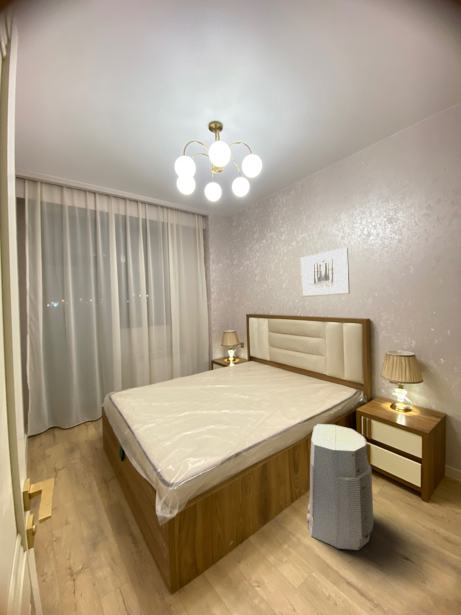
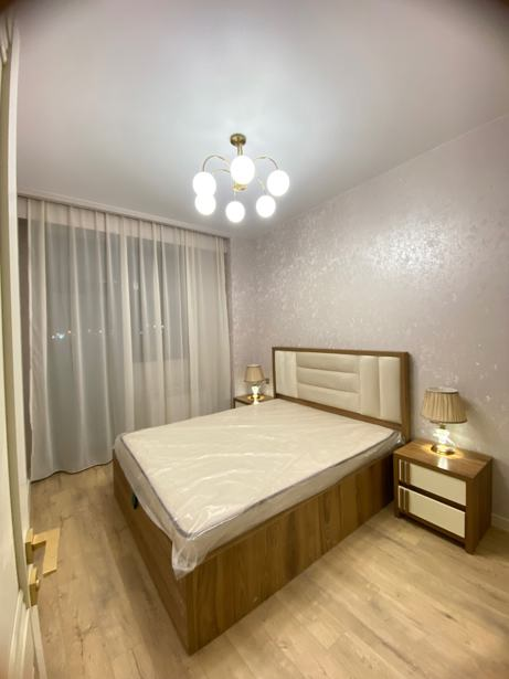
- air purifier [306,423,375,551]
- wall art [300,246,351,298]
